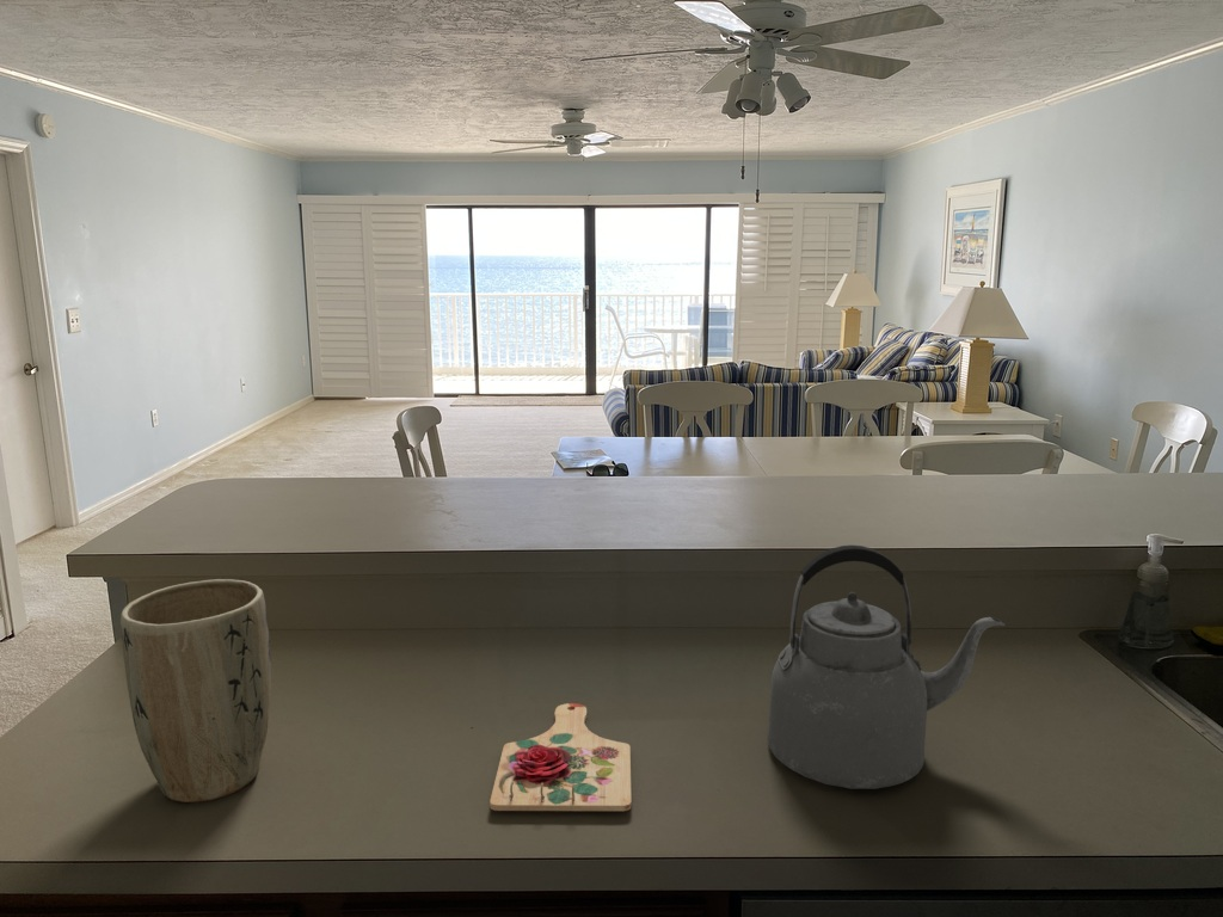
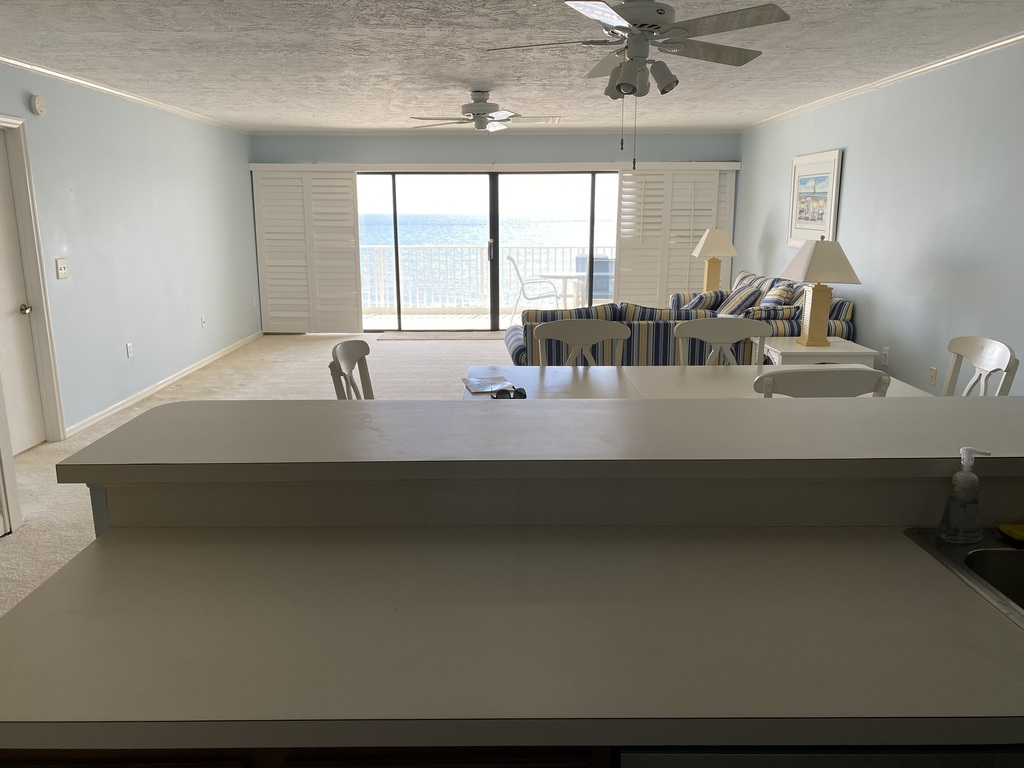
- cutting board [488,702,633,812]
- plant pot [119,578,272,804]
- kettle [767,544,1006,790]
